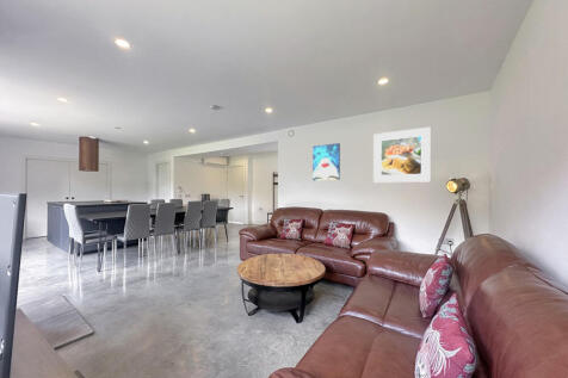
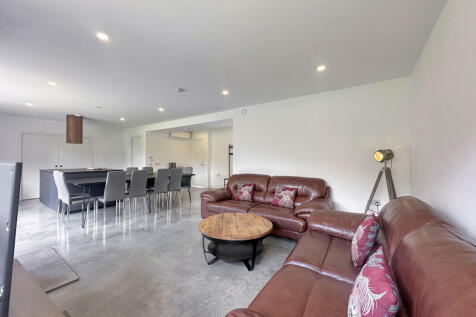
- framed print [372,126,432,184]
- wall art [311,142,341,181]
